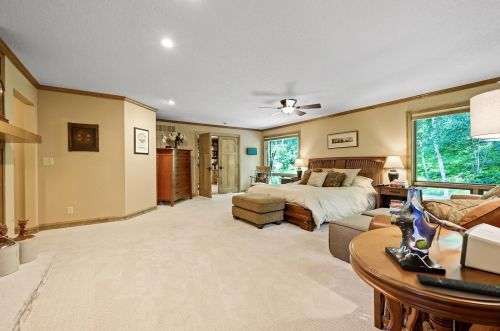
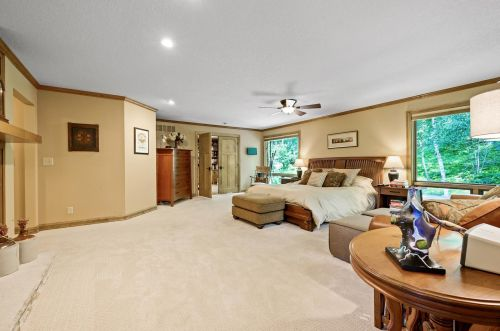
- remote control [415,272,500,297]
